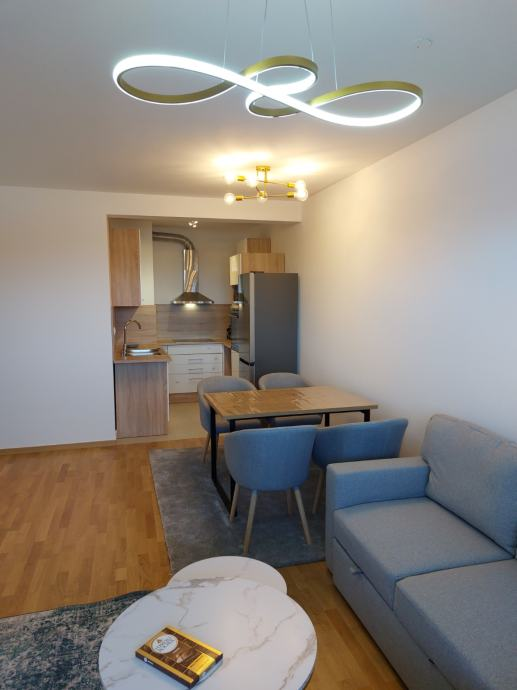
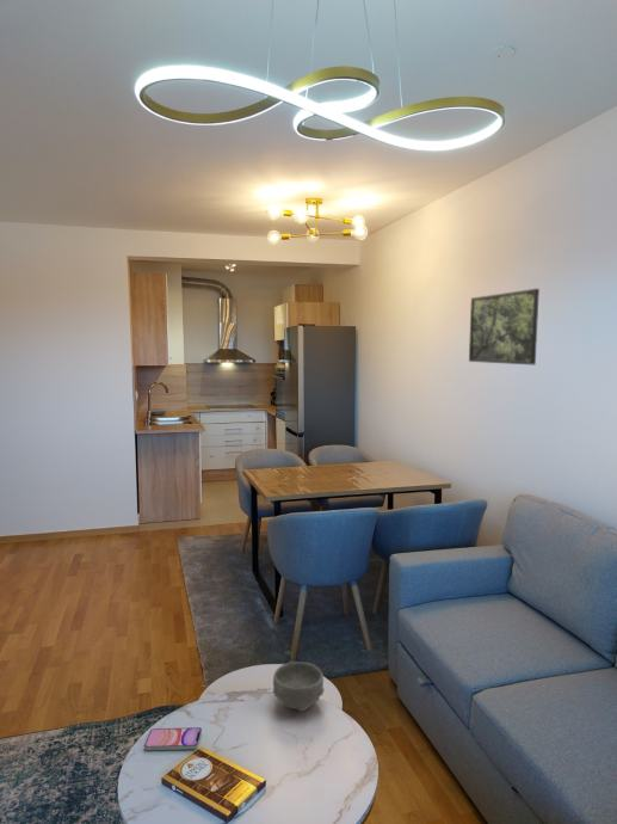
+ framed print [468,288,541,365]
+ bowl [272,660,326,713]
+ smartphone [143,726,203,751]
